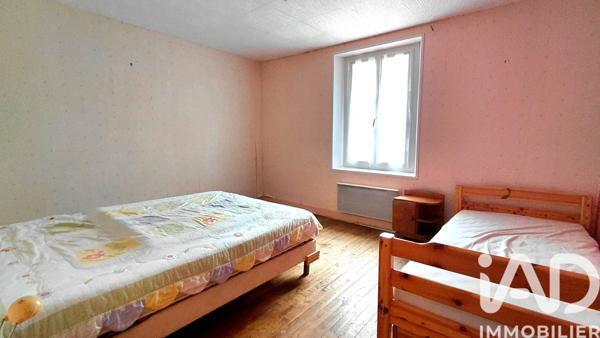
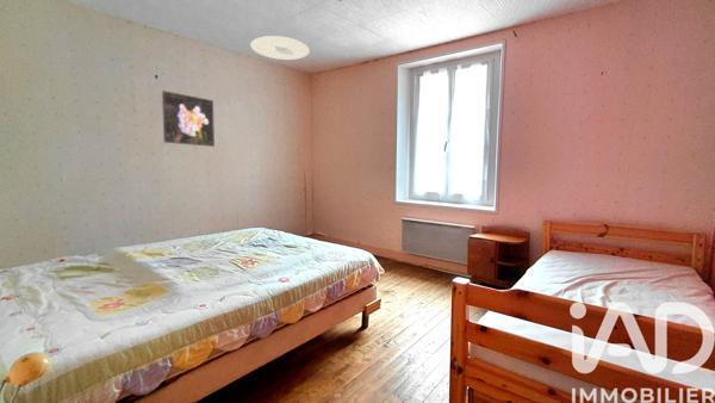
+ ceiling light [249,35,311,61]
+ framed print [161,89,216,148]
